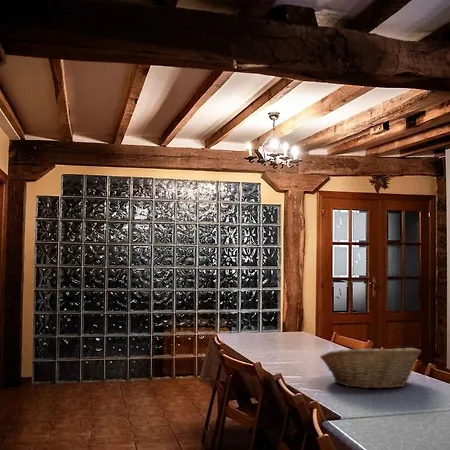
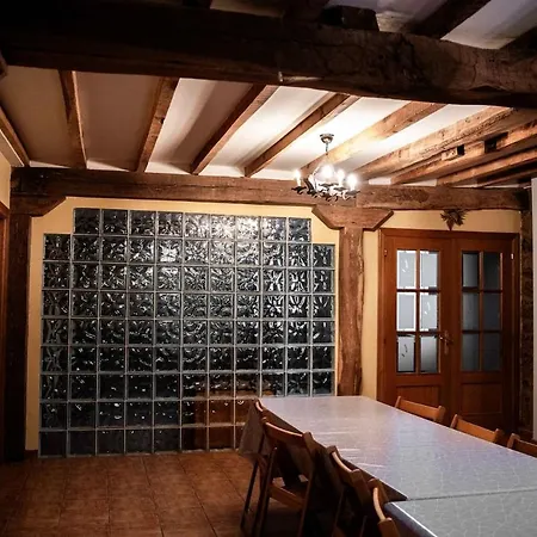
- fruit basket [319,344,422,390]
